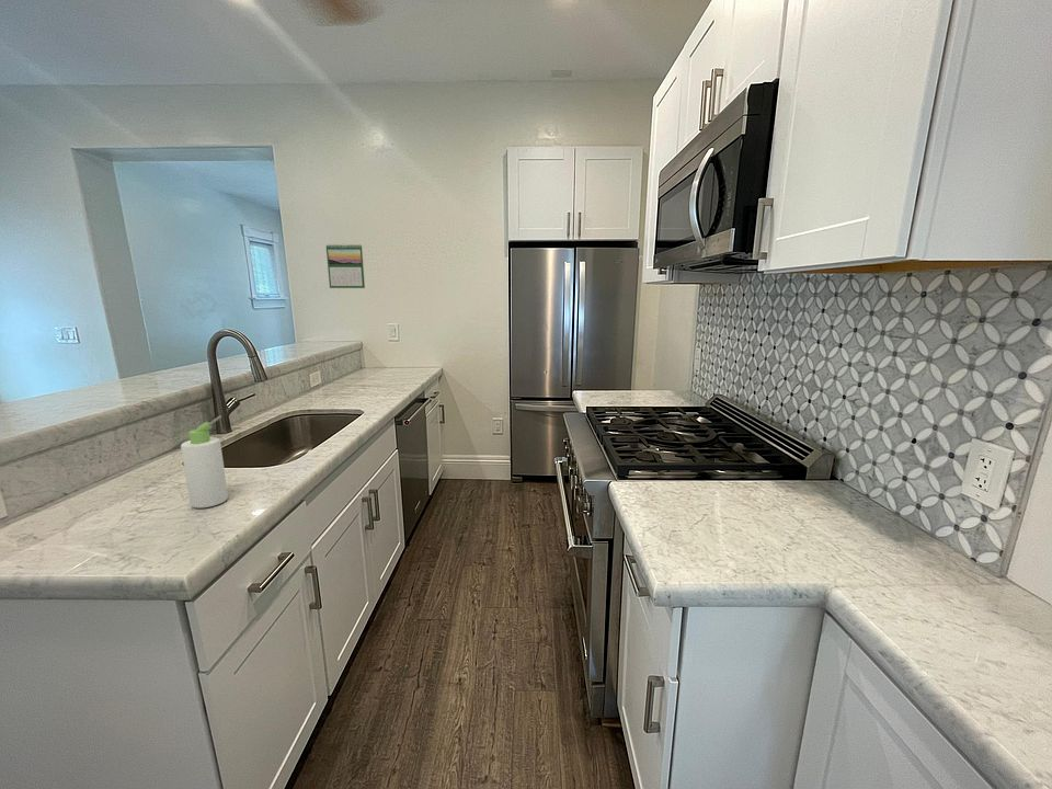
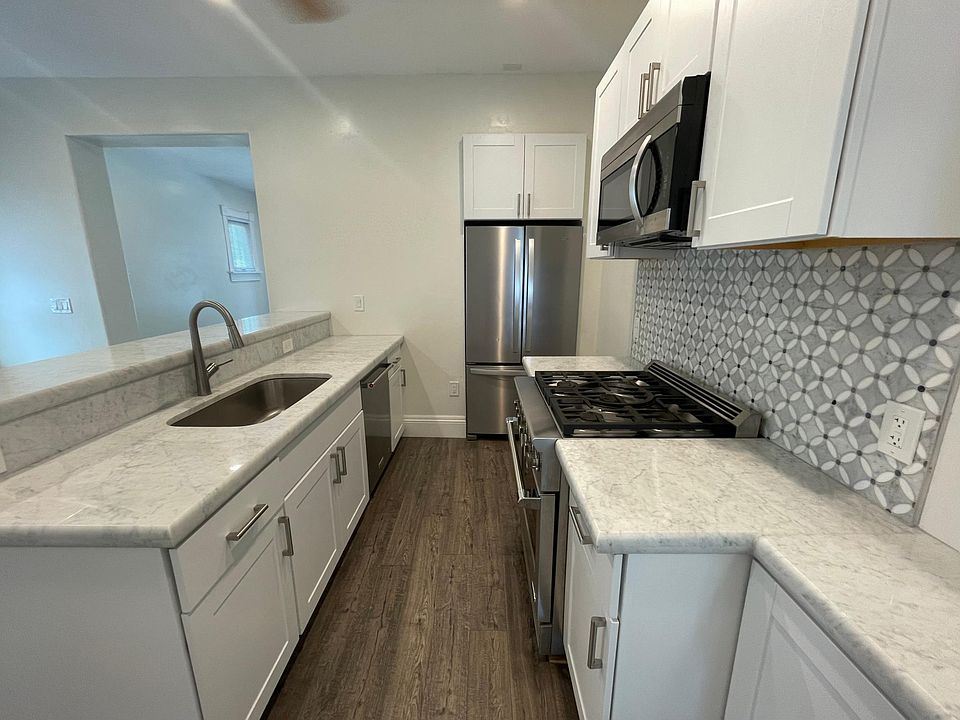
- bottle [180,414,229,510]
- calendar [325,242,366,289]
